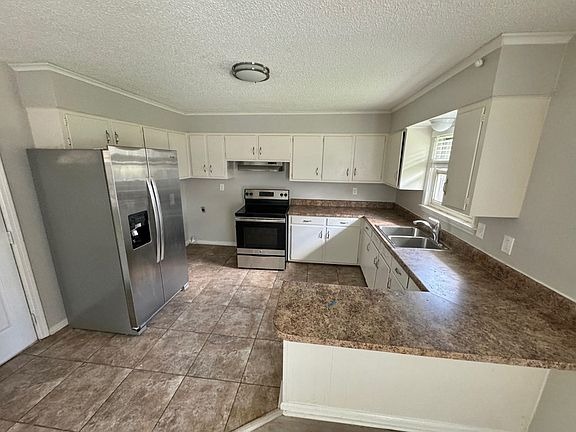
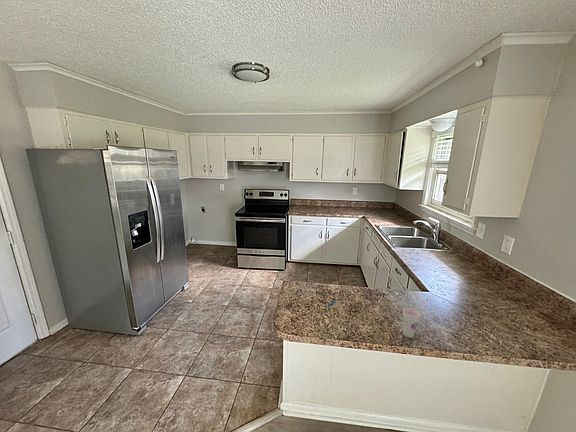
+ cup [402,307,421,339]
